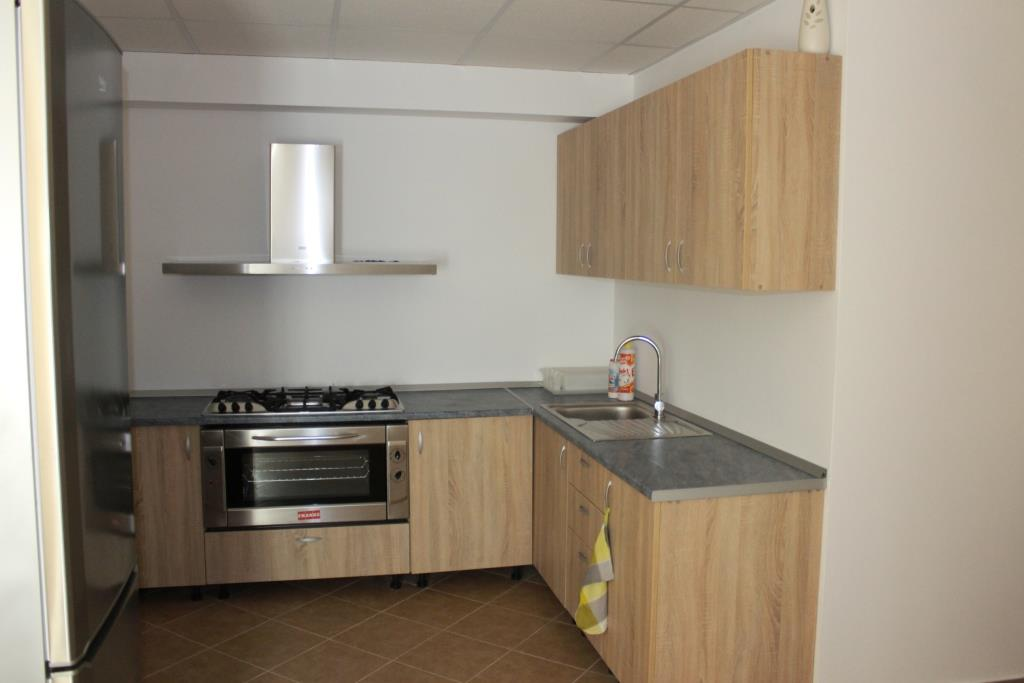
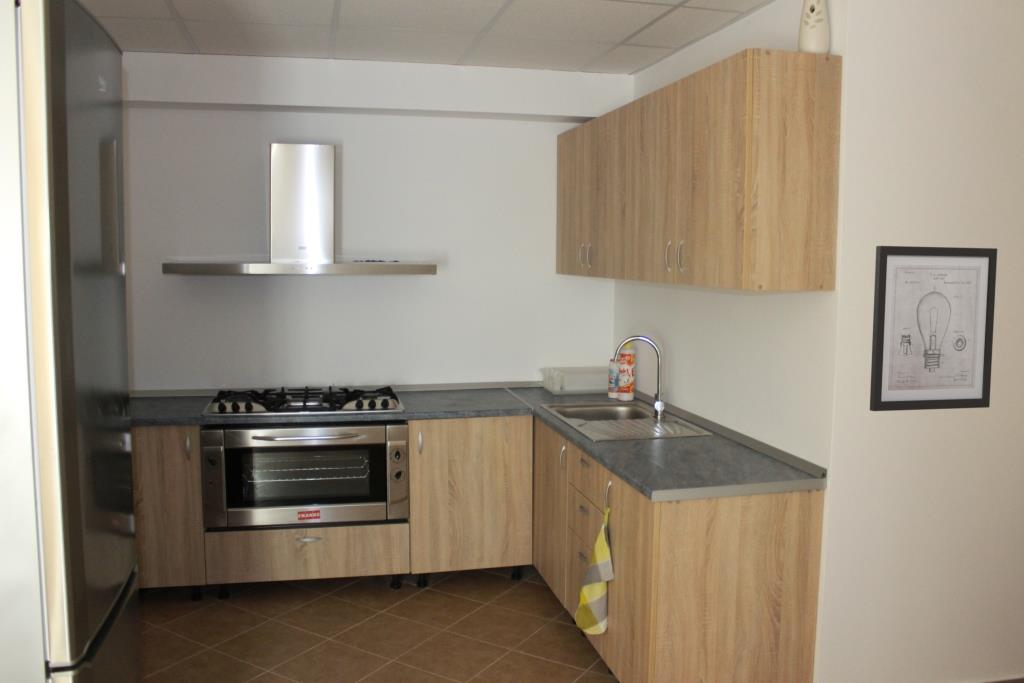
+ wall art [869,245,998,412]
